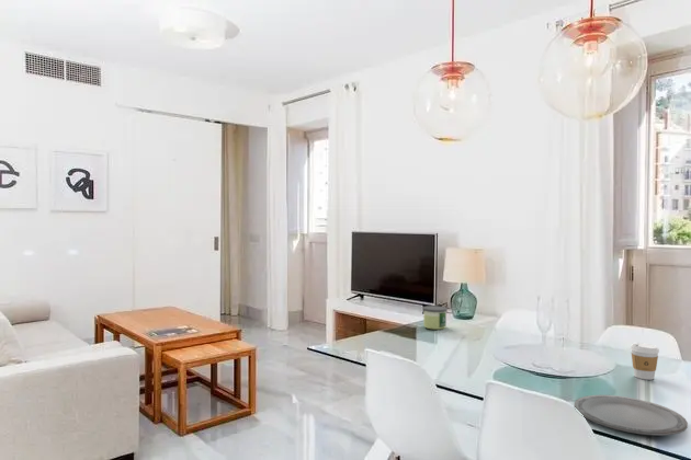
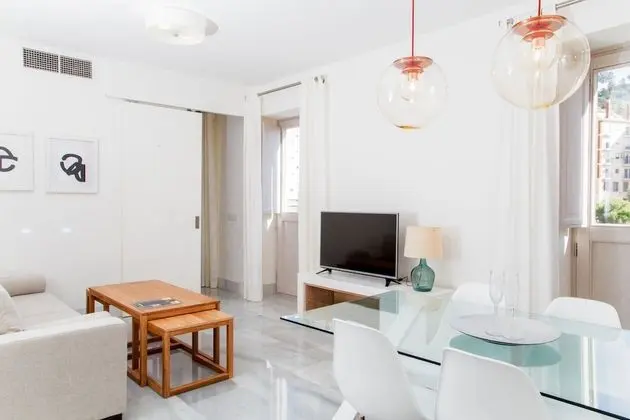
- coffee cup [630,342,660,381]
- plate [574,394,689,437]
- candle [422,304,449,331]
